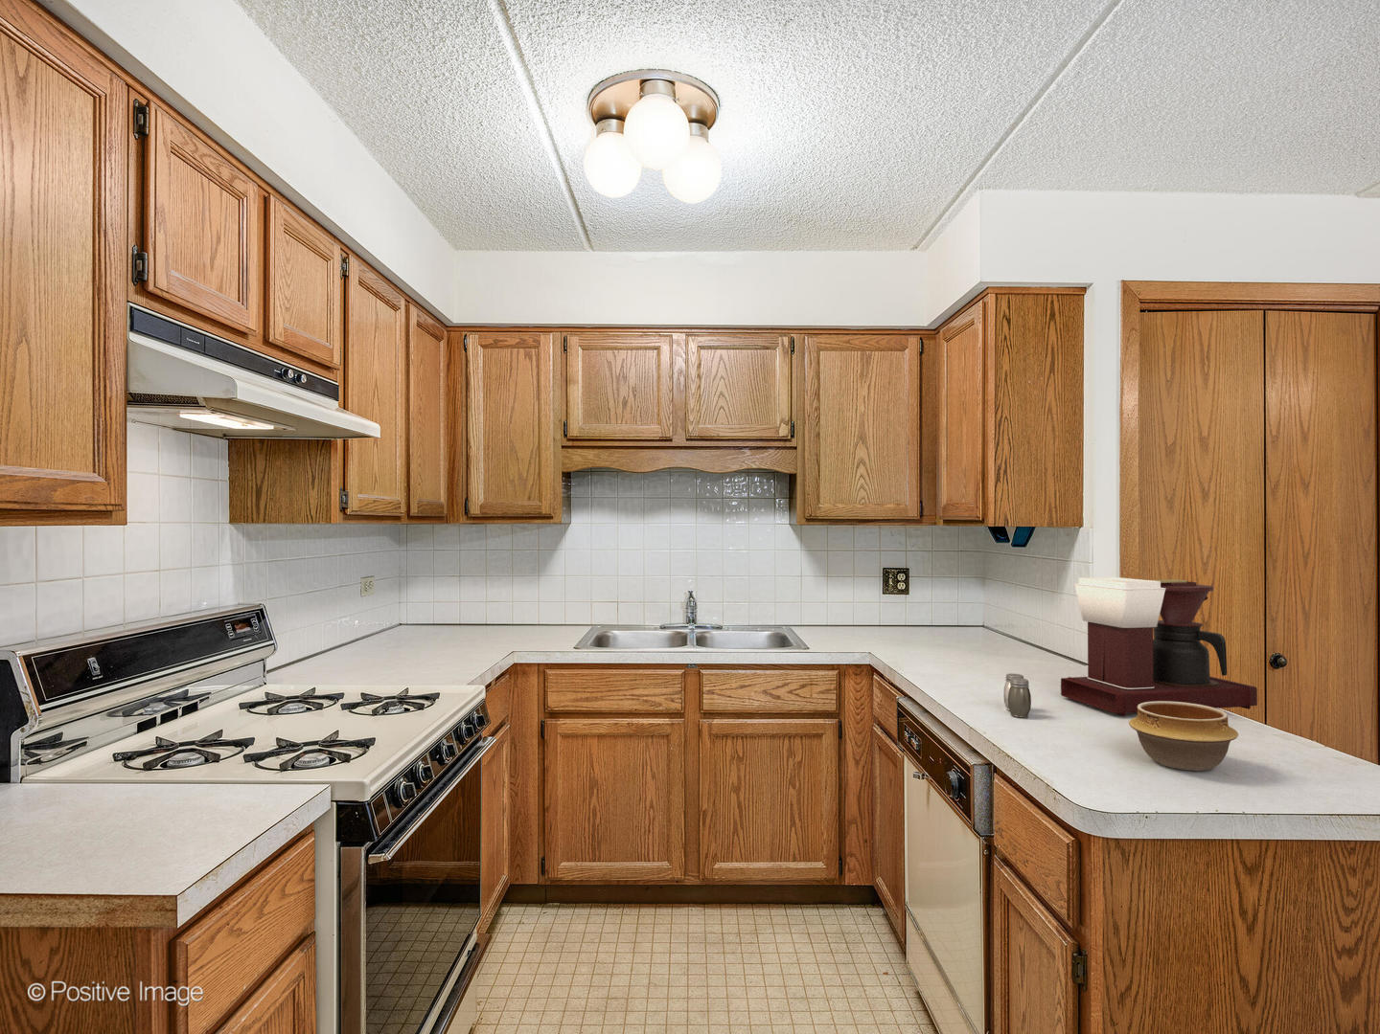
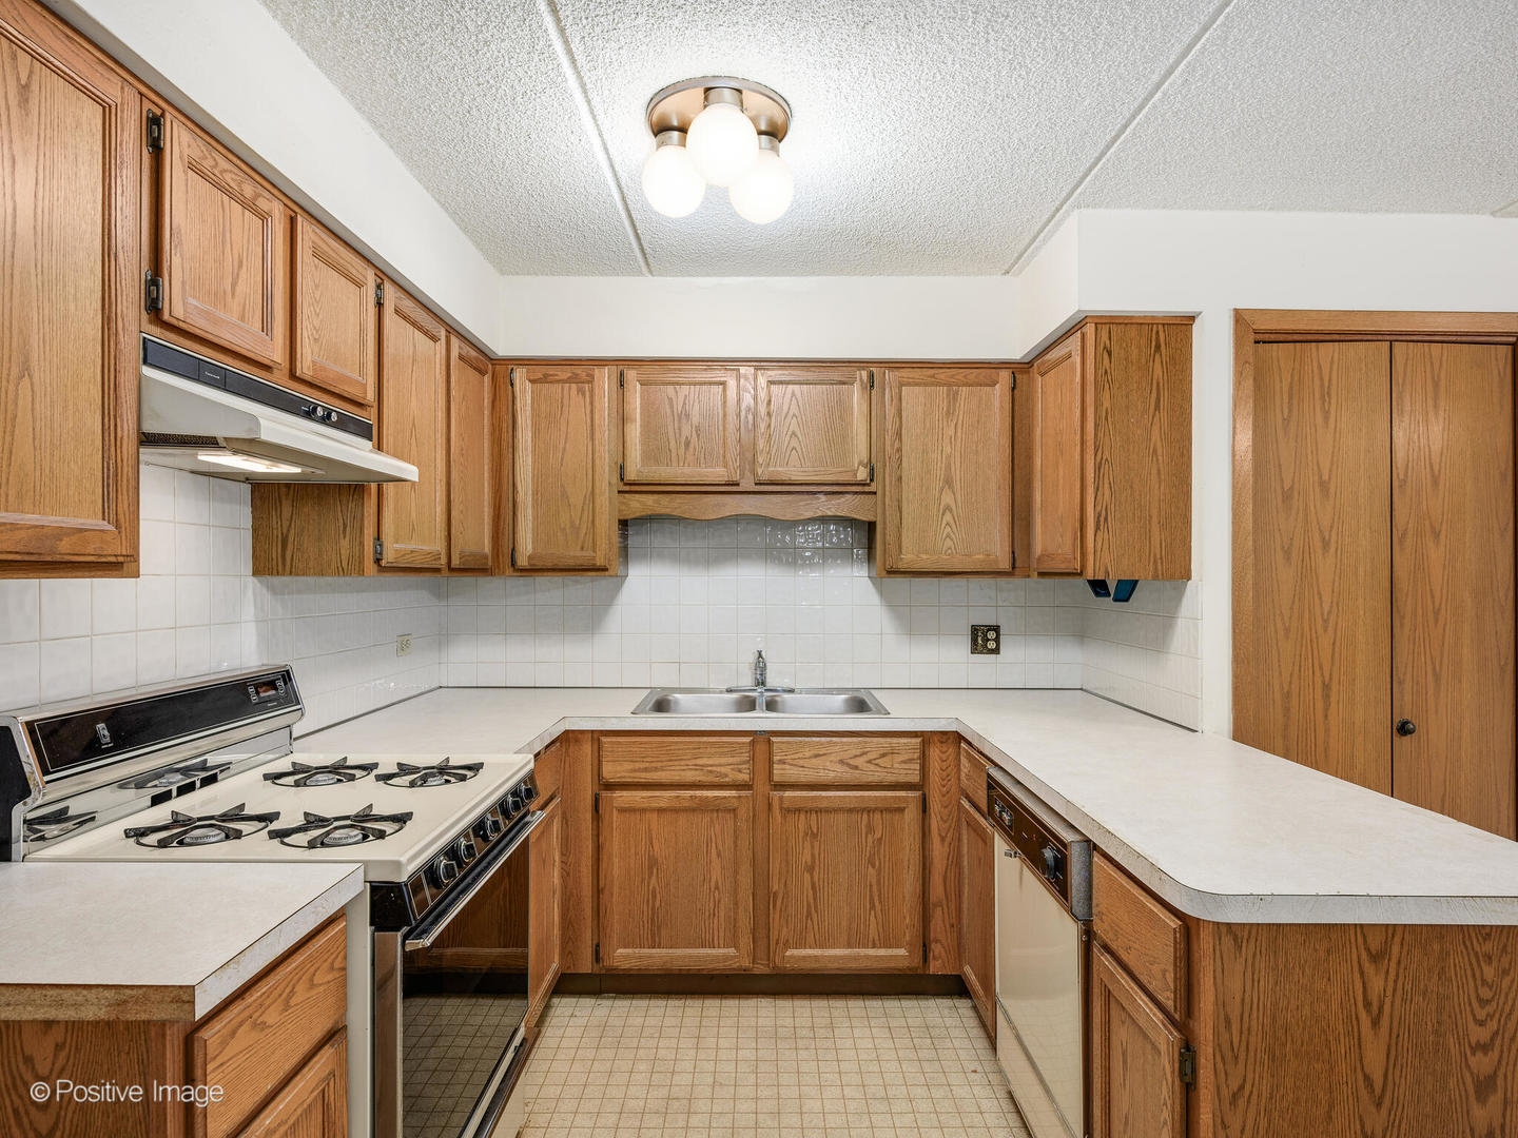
- bowl [1128,701,1239,771]
- coffee maker [1059,577,1258,717]
- salt and pepper shaker [1003,672,1032,718]
